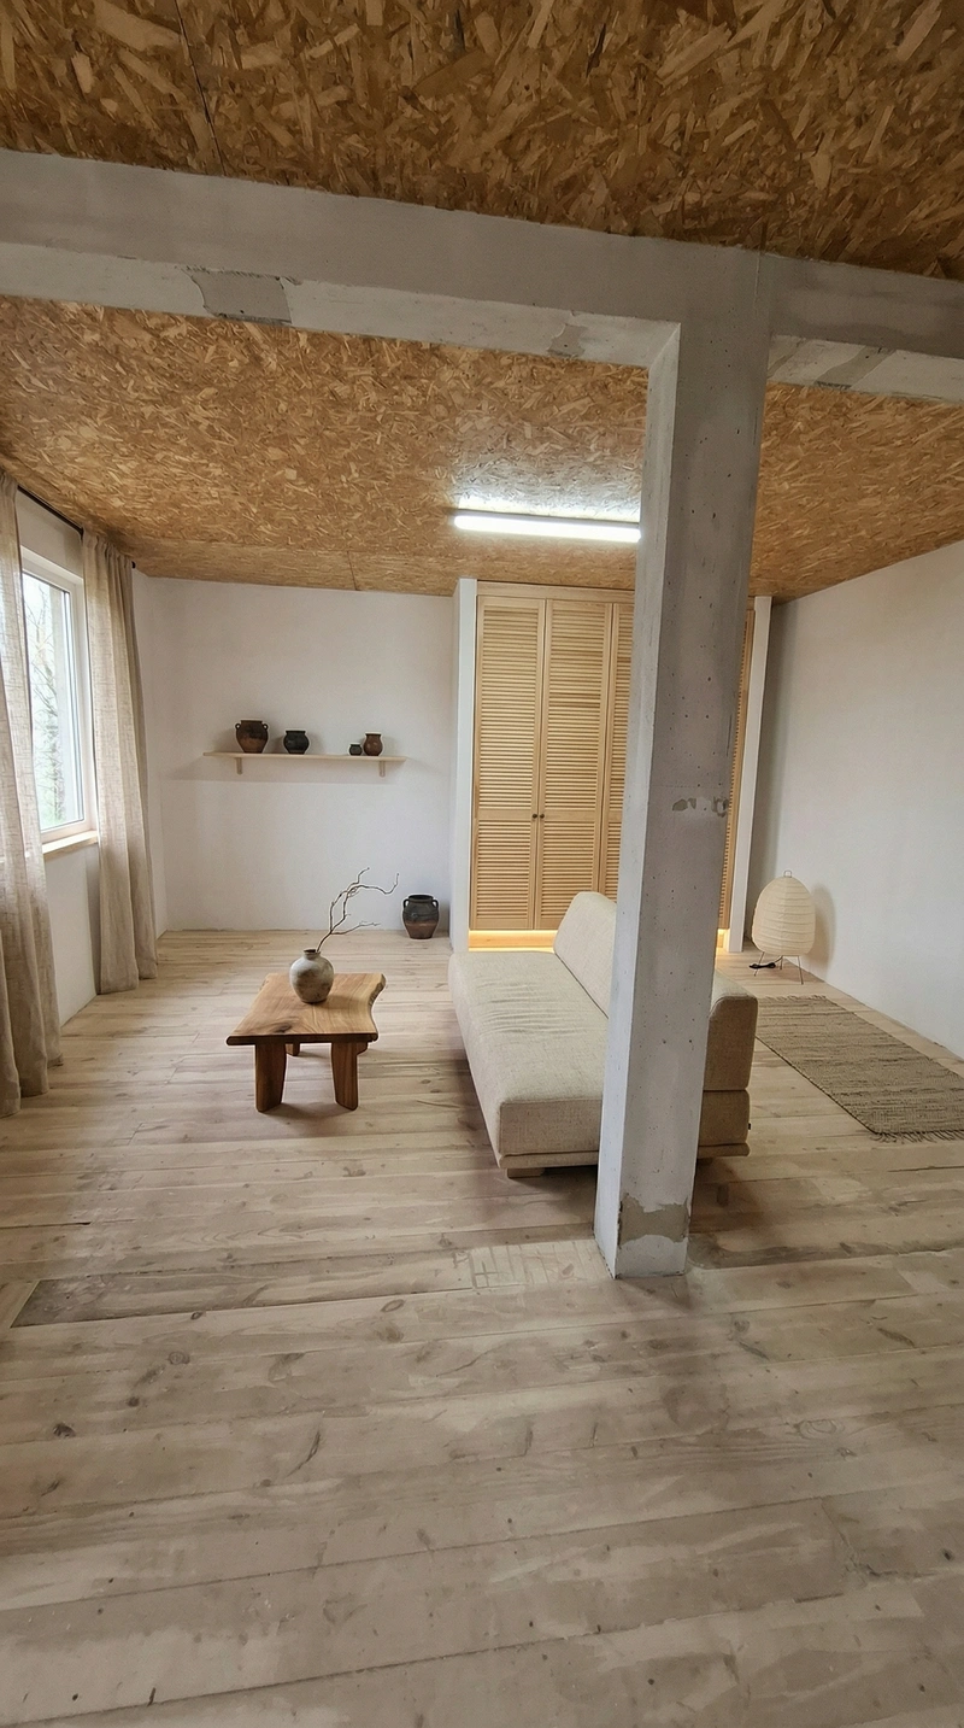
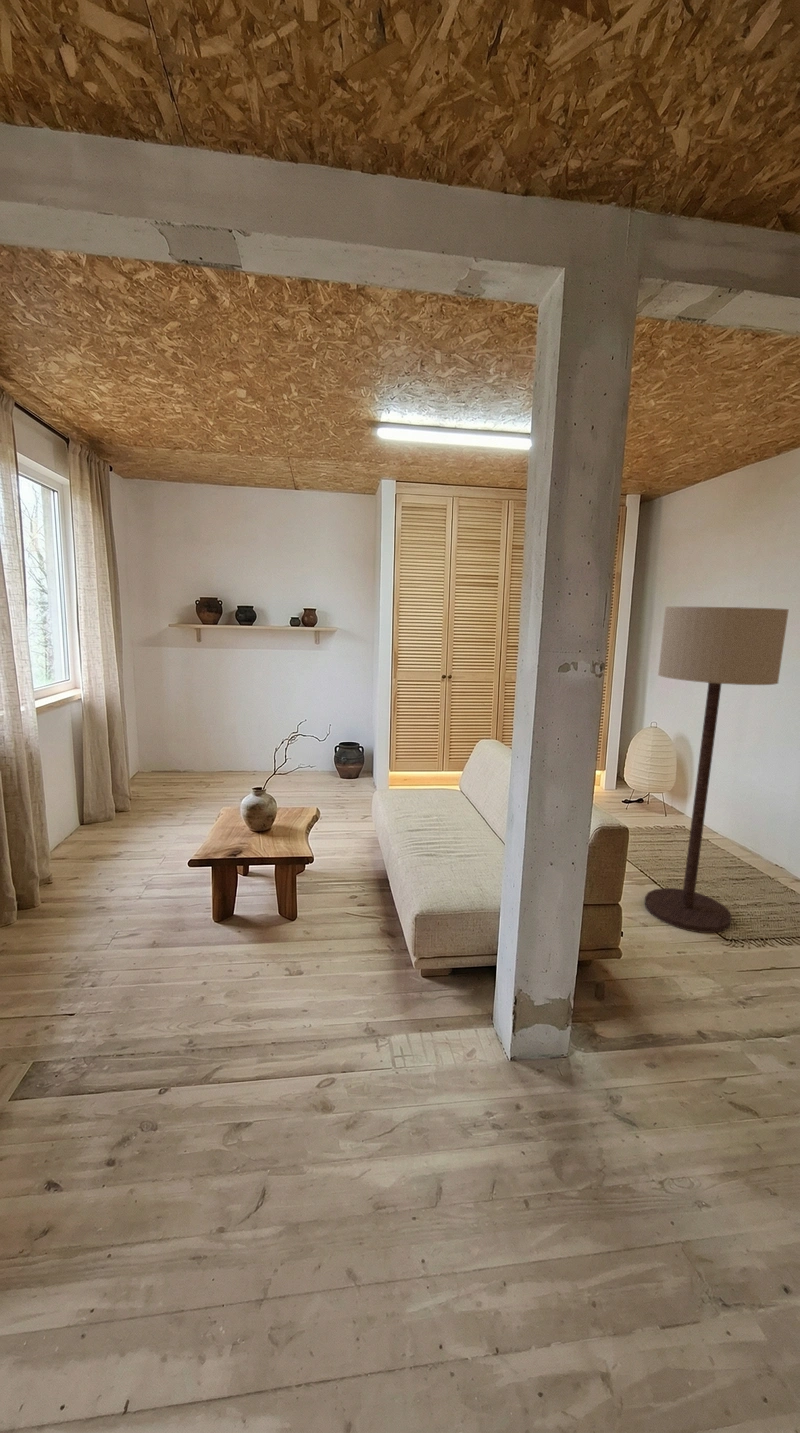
+ floor lamp [643,606,790,934]
